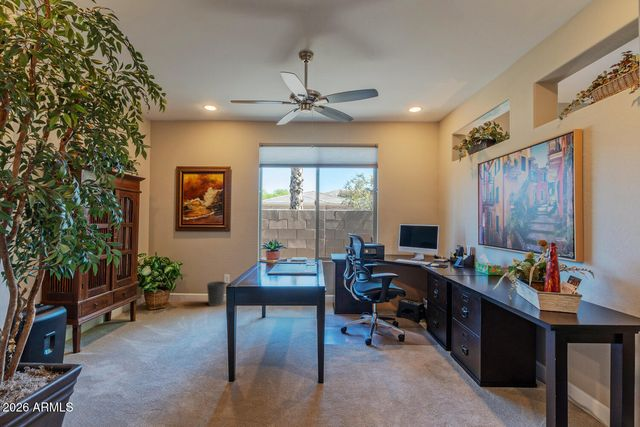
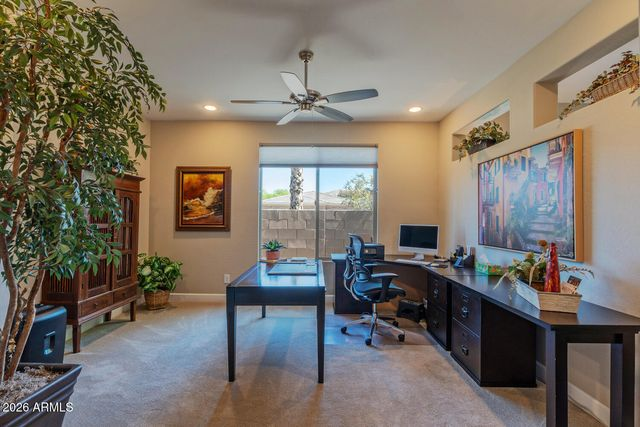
- wastebasket [206,280,227,307]
